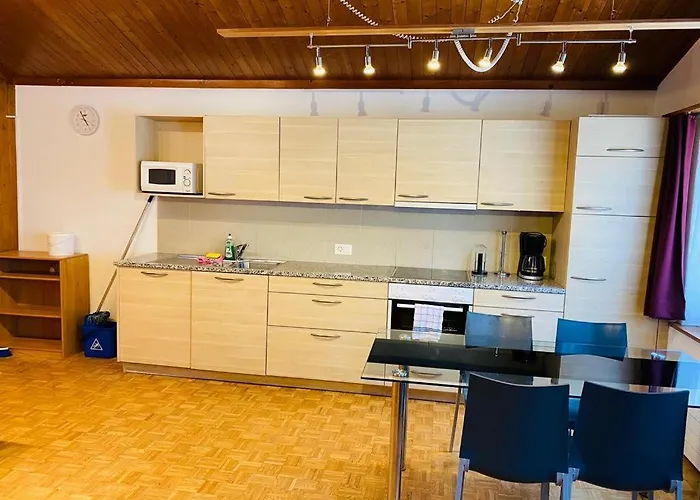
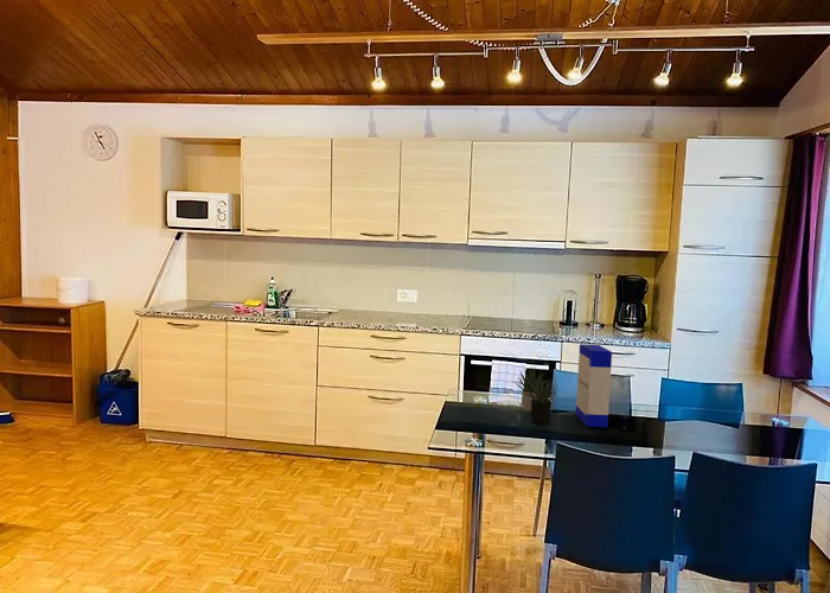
+ succulent plant [511,364,560,423]
+ cereal box [575,343,613,428]
